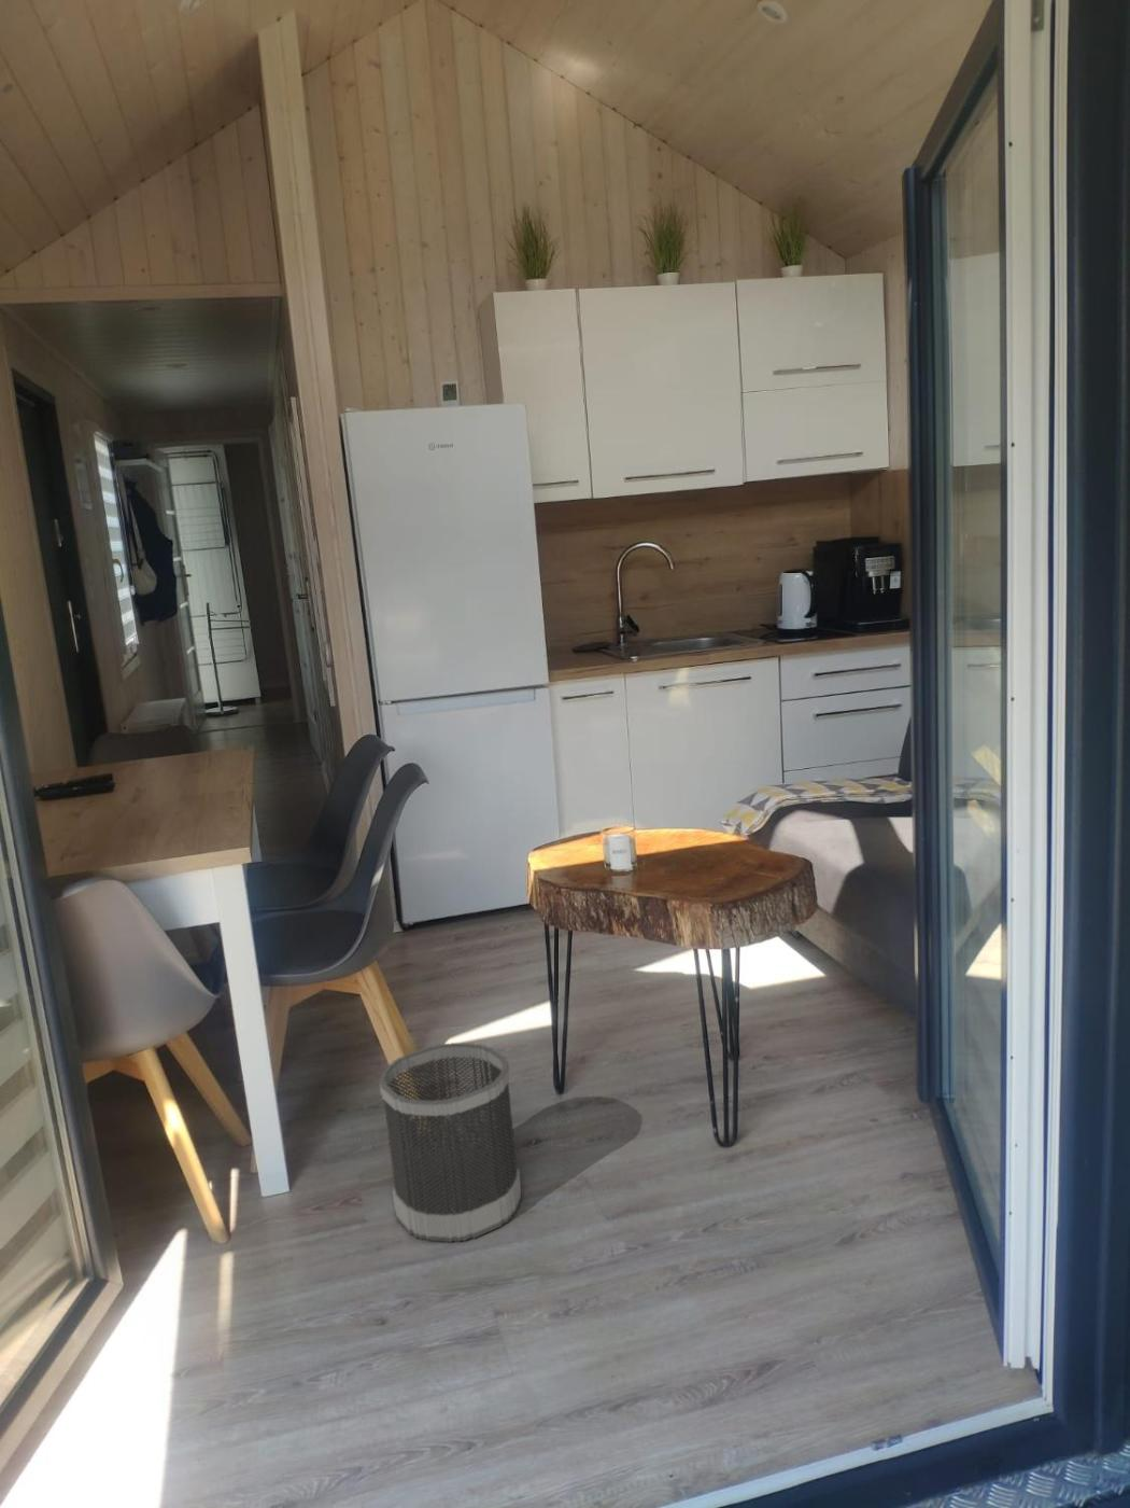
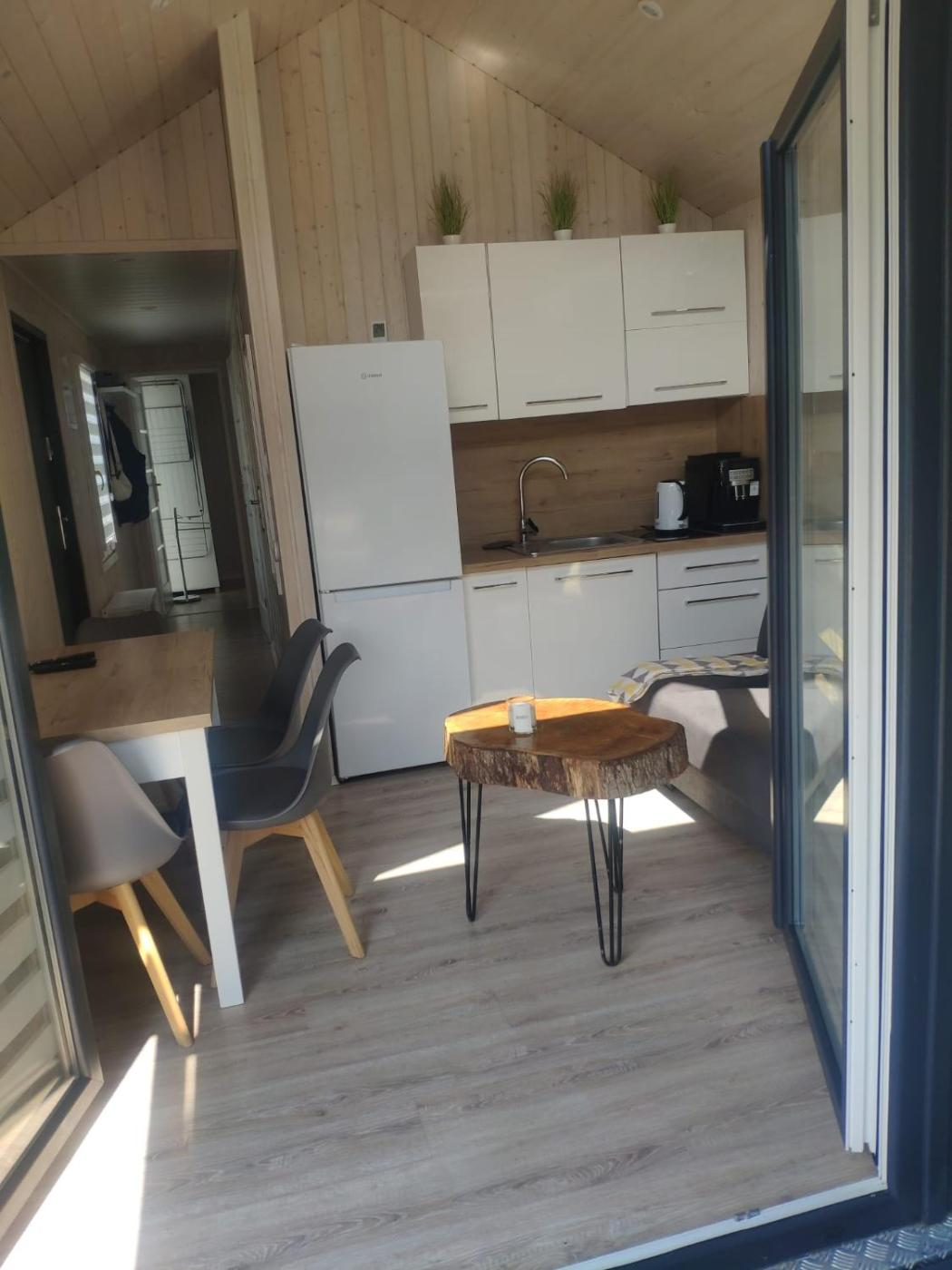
- wastebasket [379,1041,522,1243]
